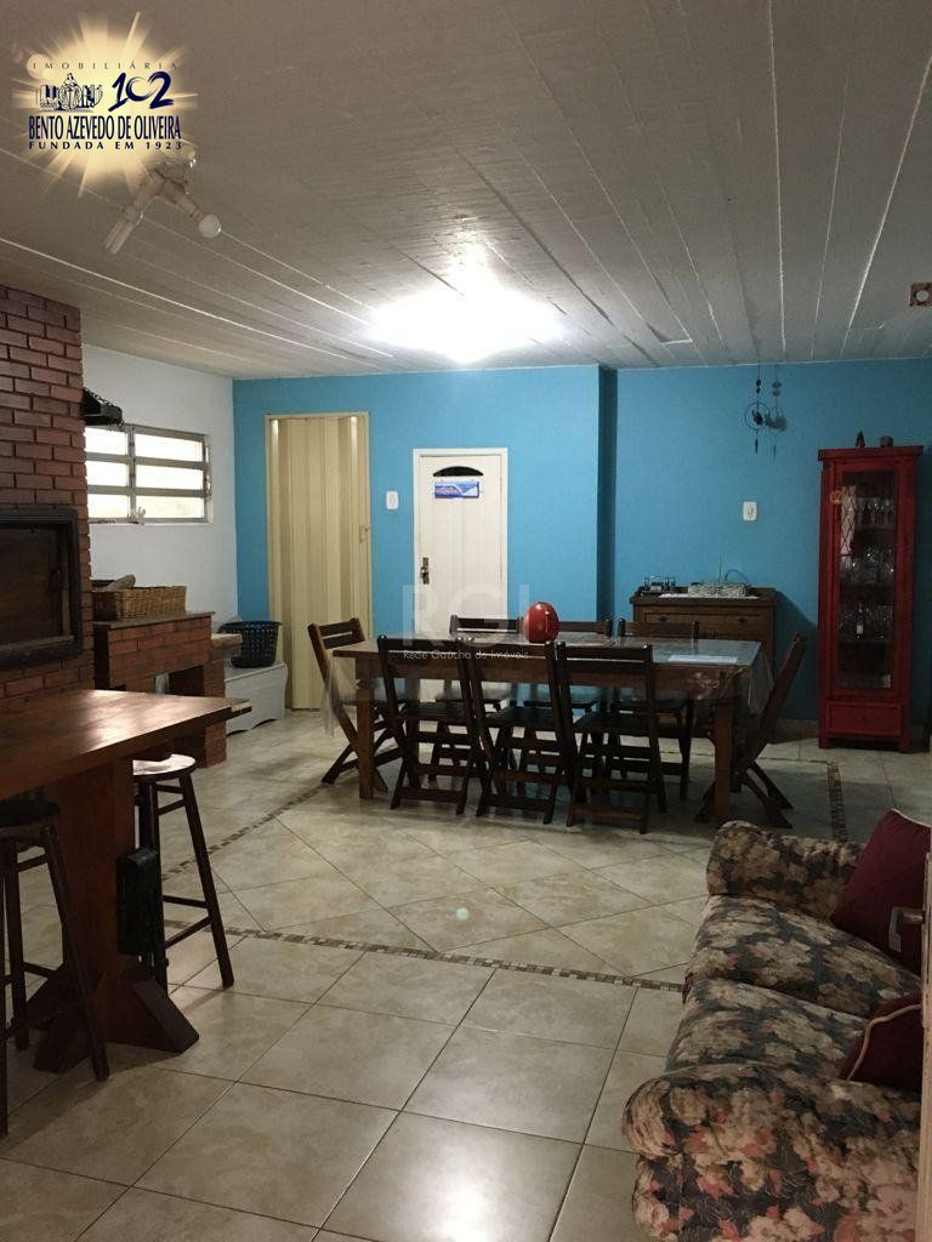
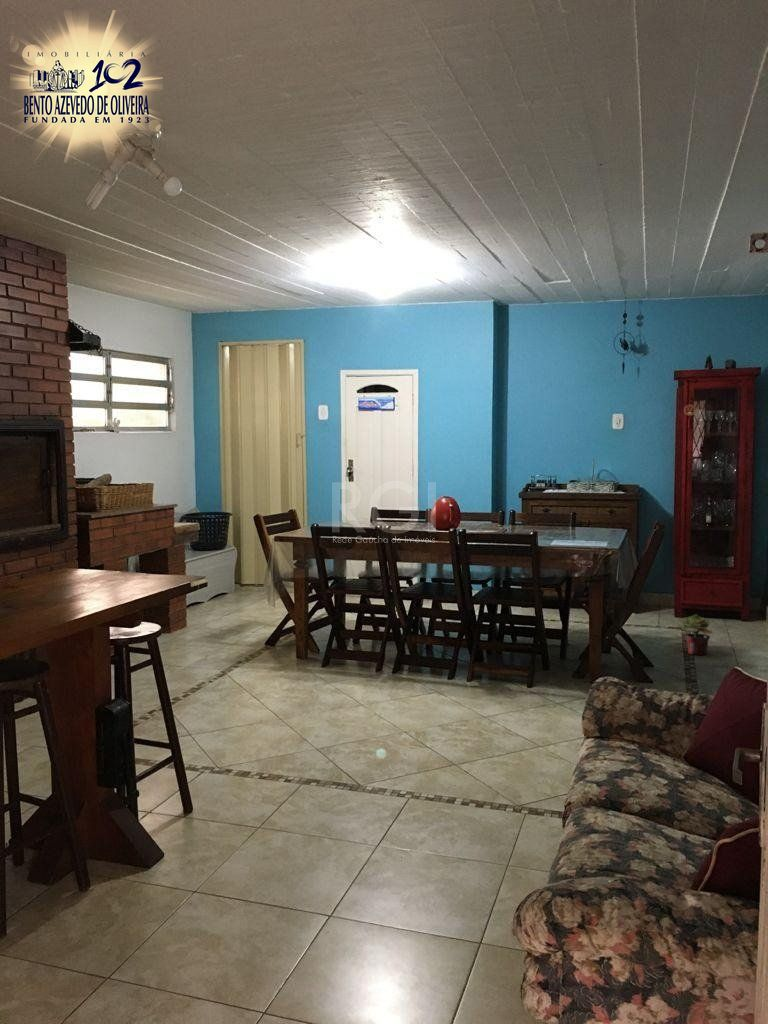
+ potted plant [677,614,714,656]
